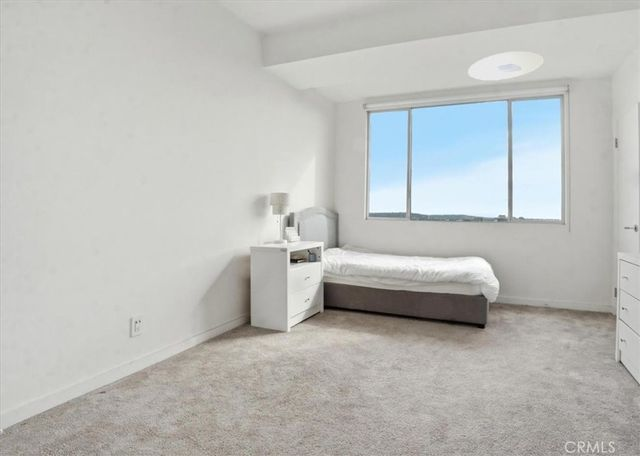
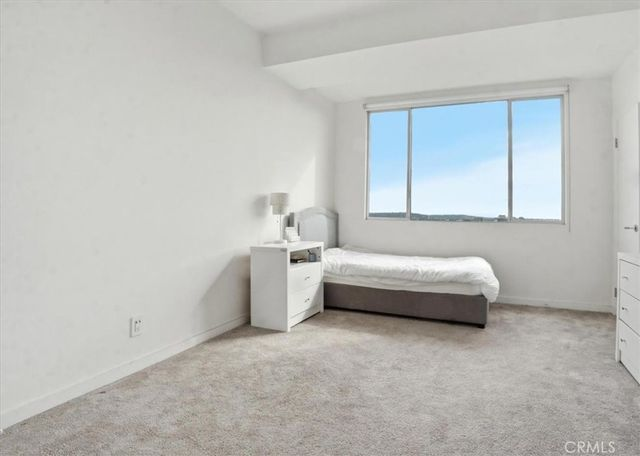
- ceiling light [467,50,545,82]
